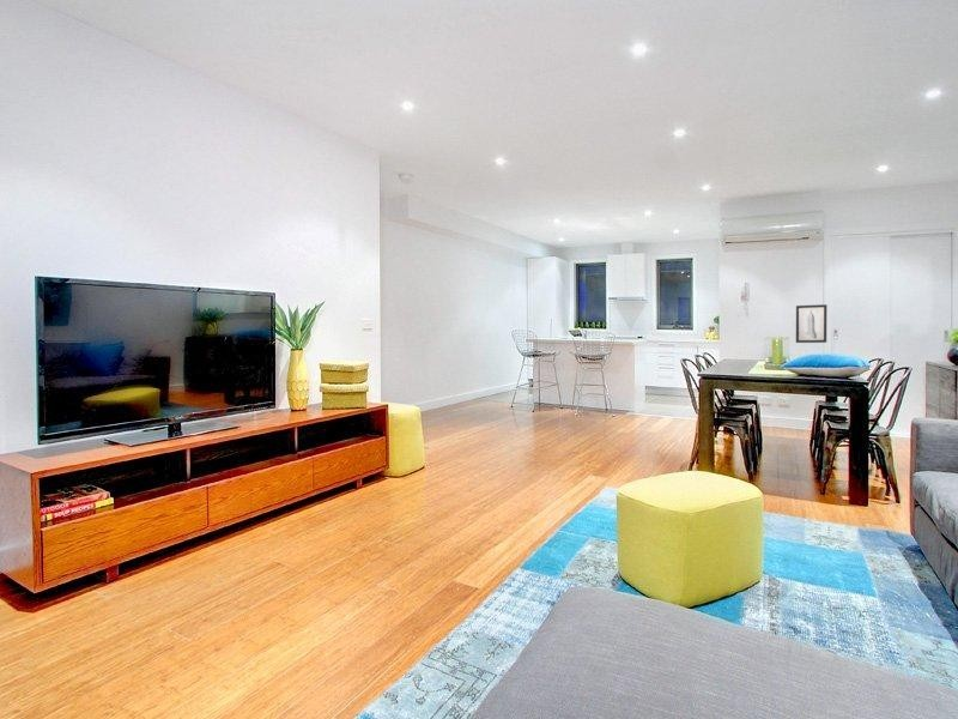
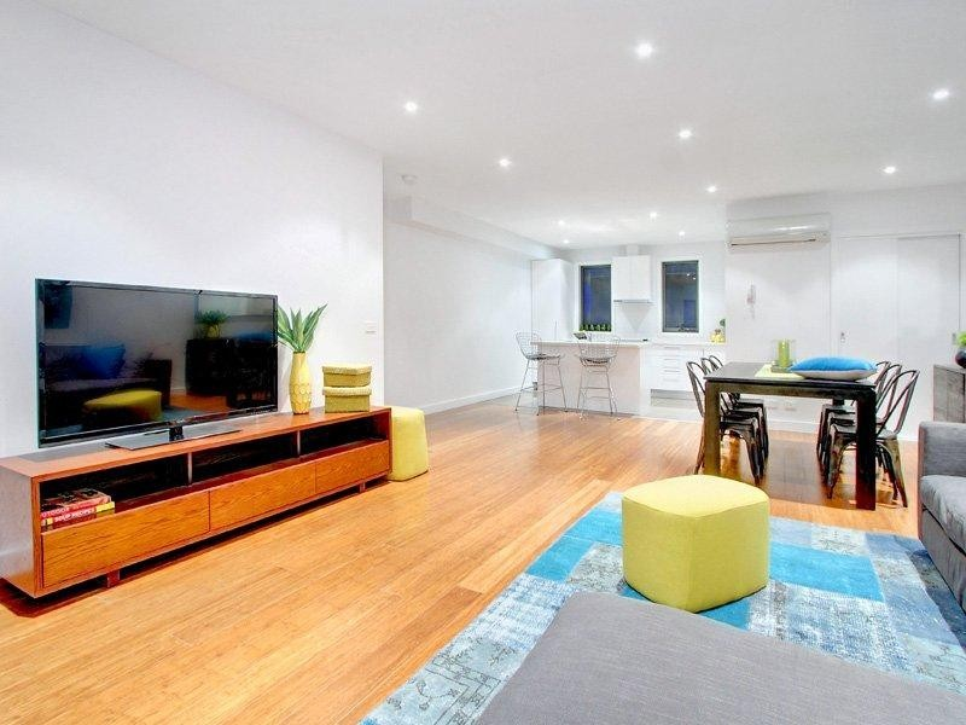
- wall art [795,303,829,344]
